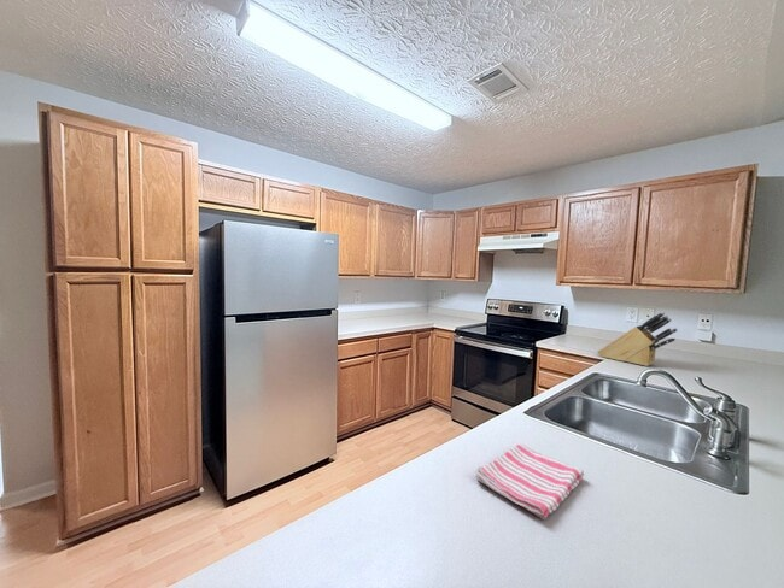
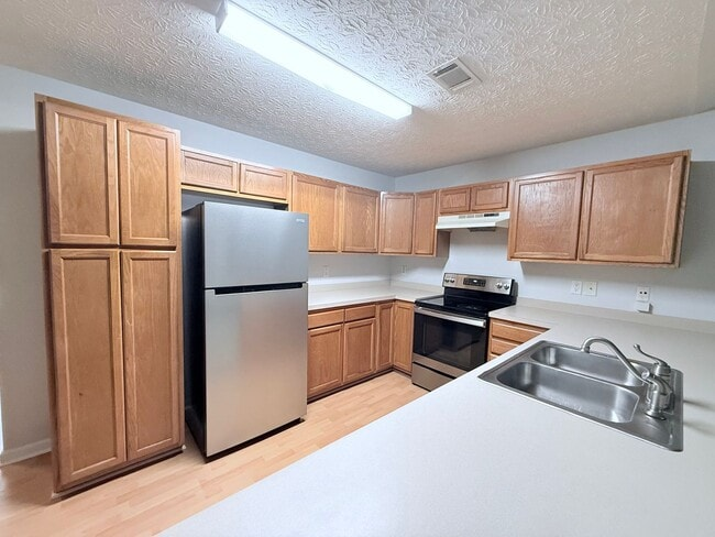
- knife block [596,311,679,367]
- dish towel [475,442,585,521]
